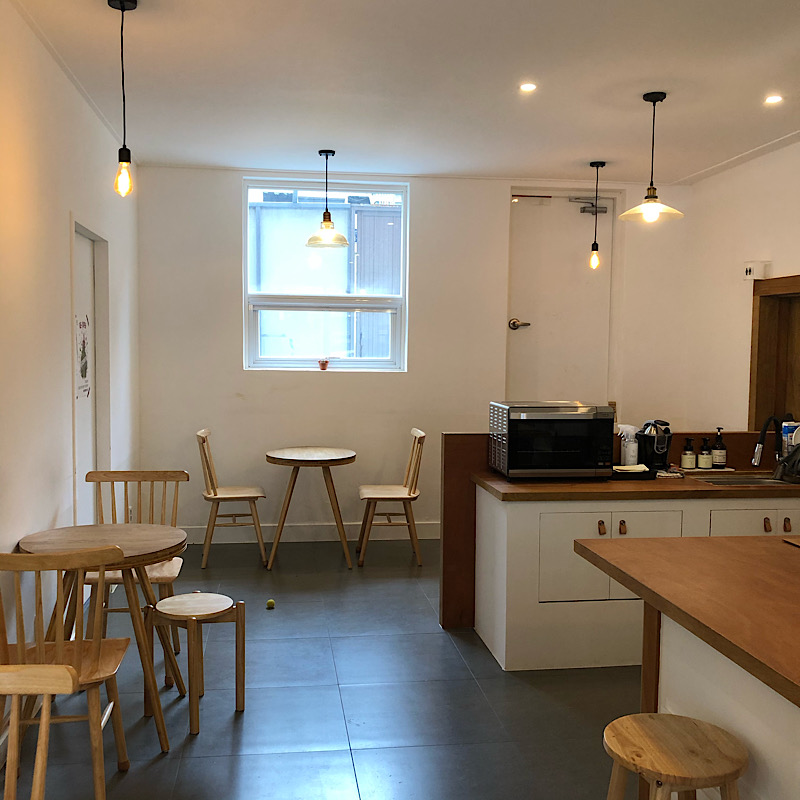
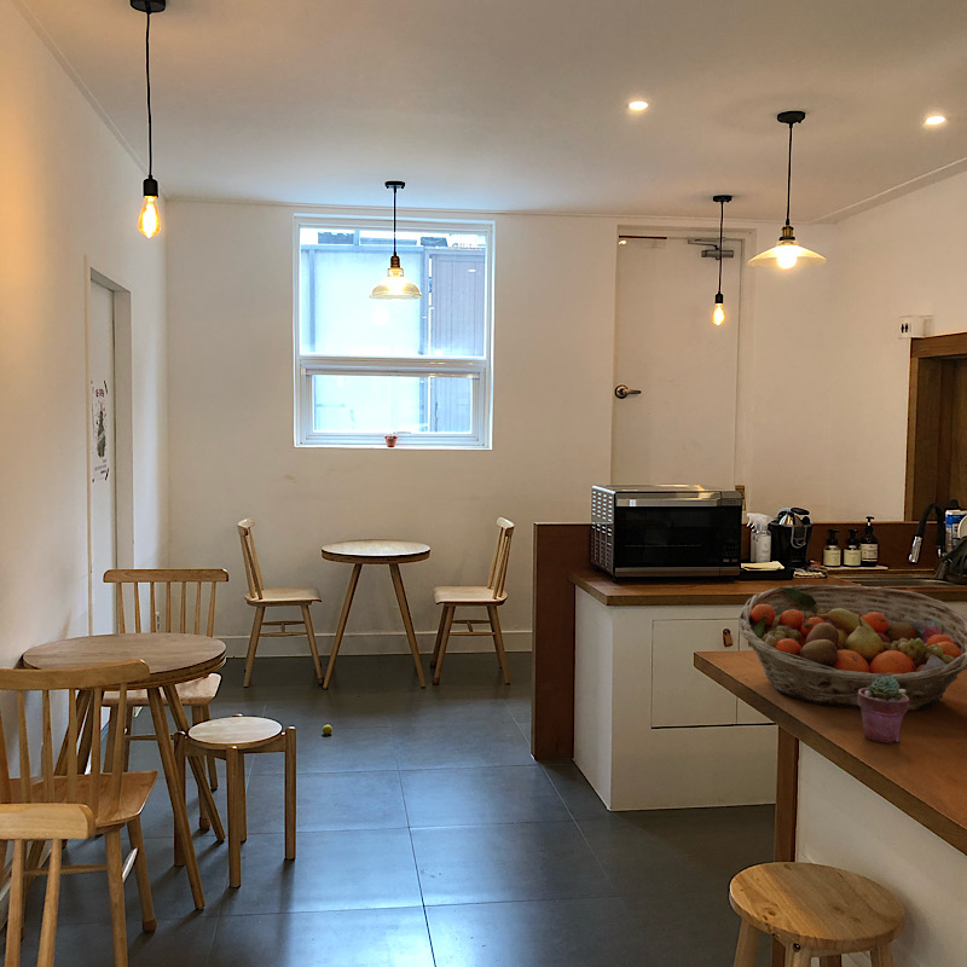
+ potted succulent [857,676,909,745]
+ fruit basket [737,584,967,711]
